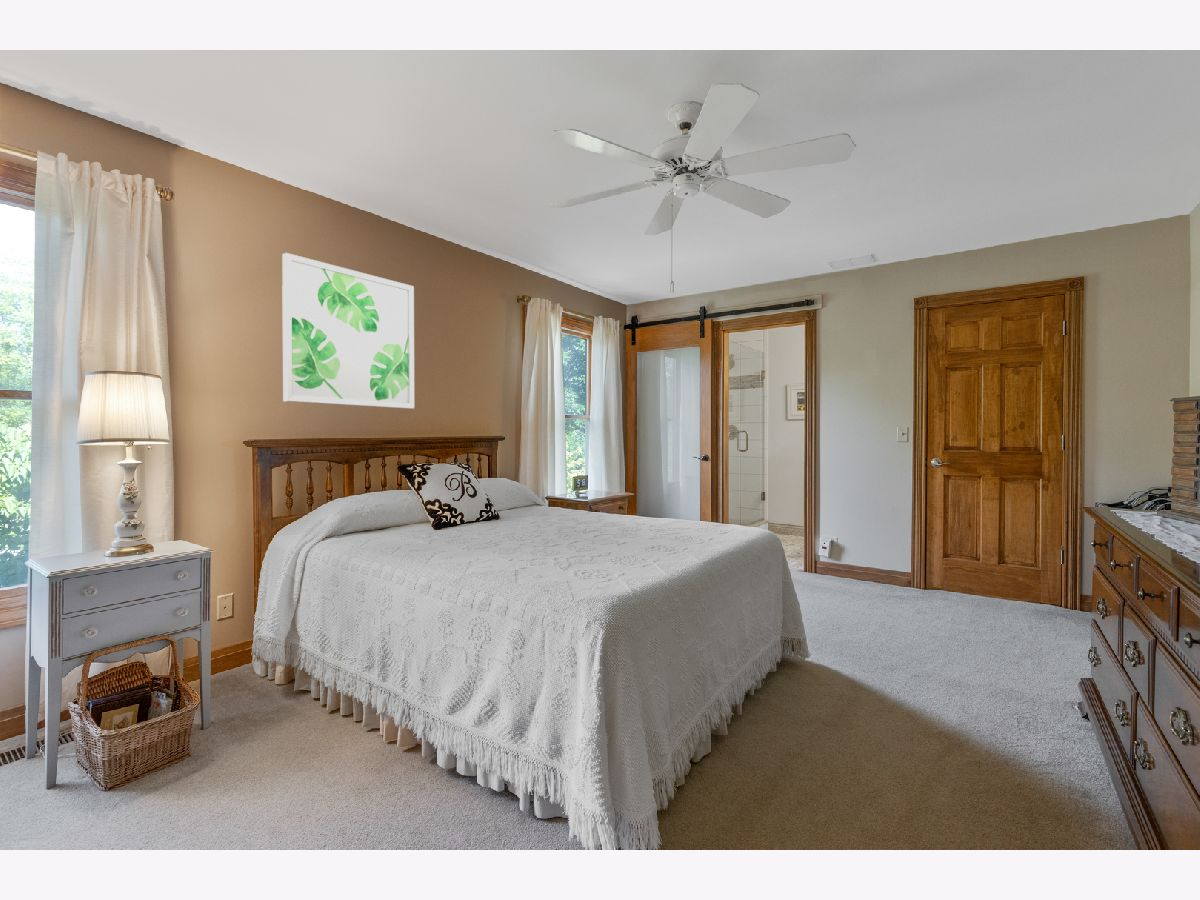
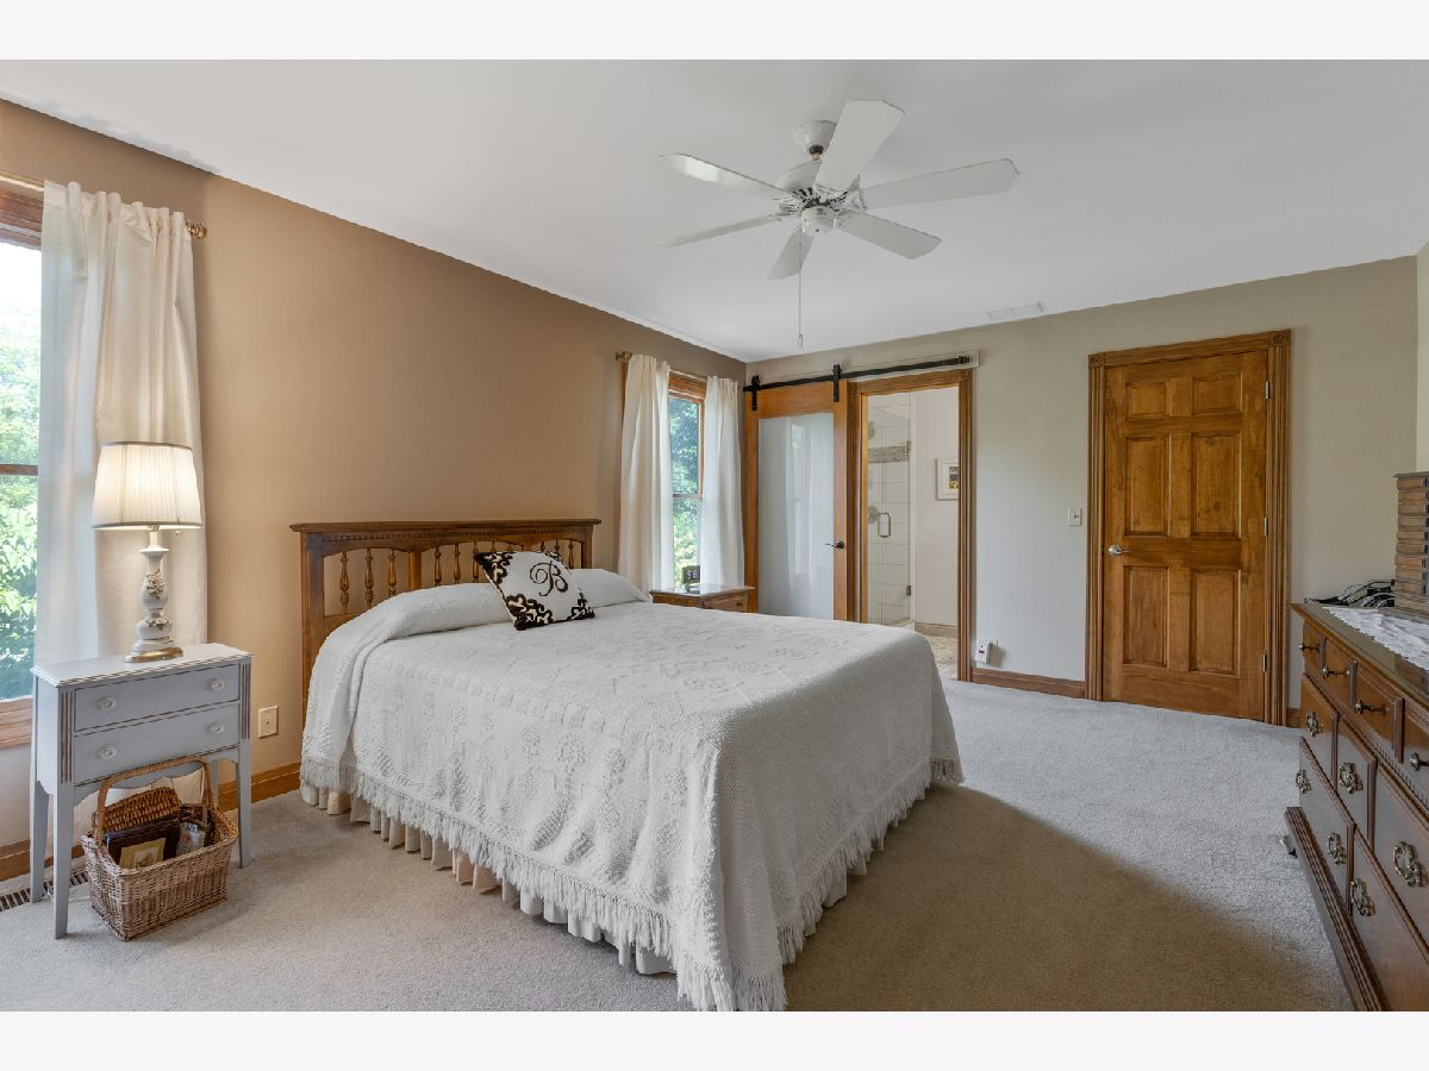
- wall art [281,252,415,410]
